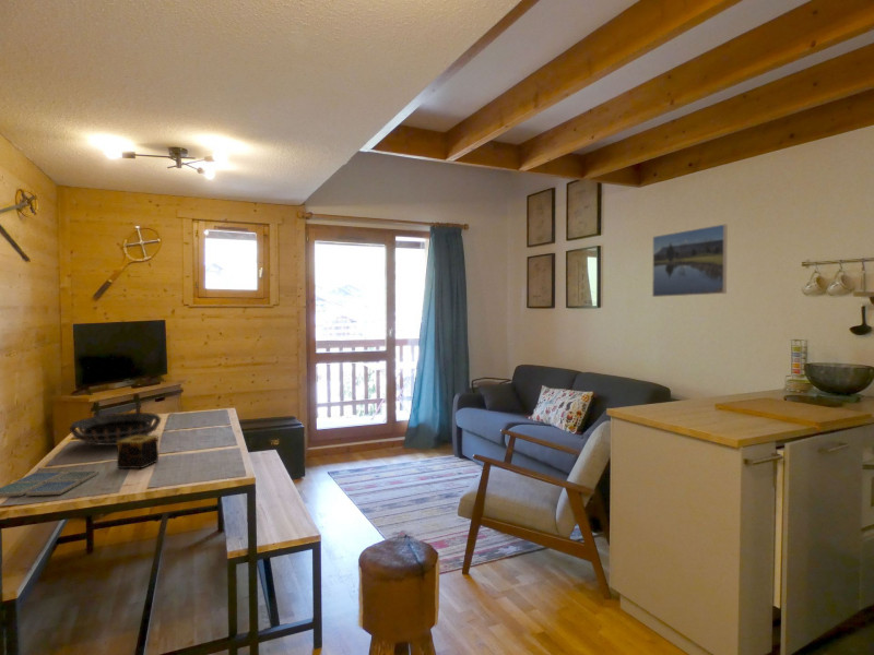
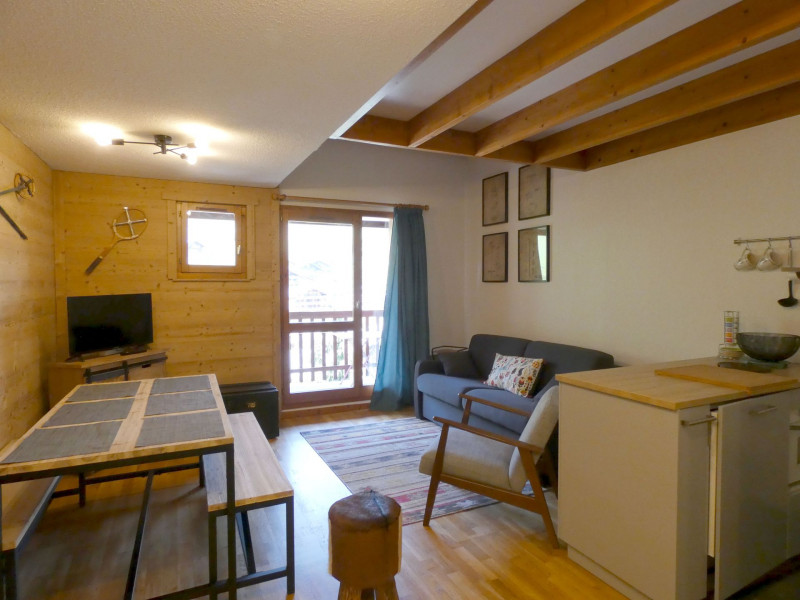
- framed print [651,224,728,298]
- decorative bowl [68,412,163,446]
- candle [116,434,160,469]
- drink coaster [0,469,101,498]
